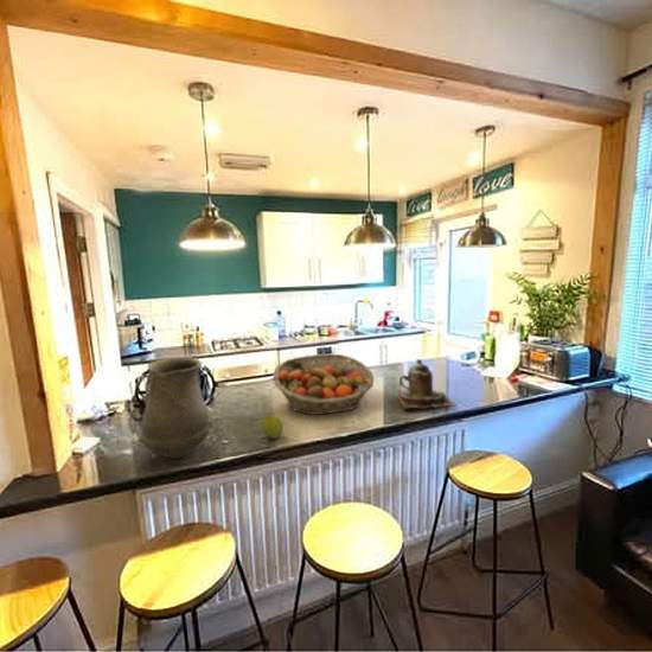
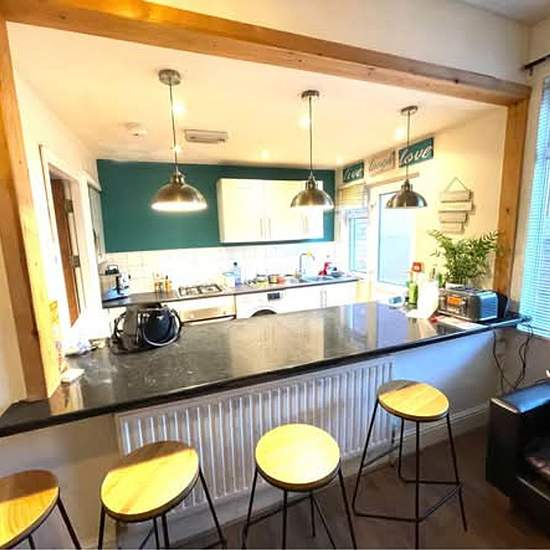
- vase [136,357,215,460]
- fruit basket [273,353,375,416]
- fruit [261,414,285,440]
- teapot [396,358,459,410]
